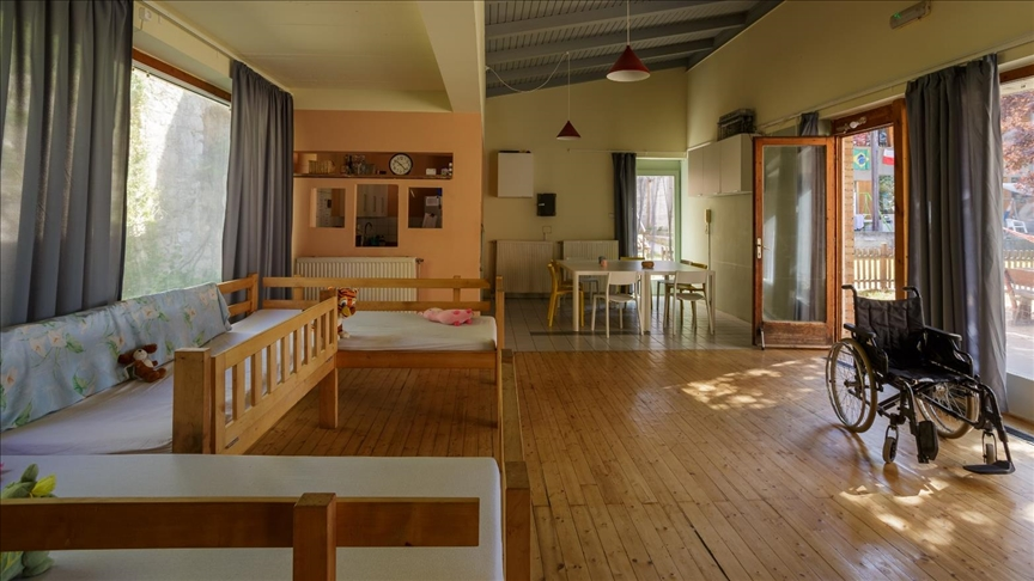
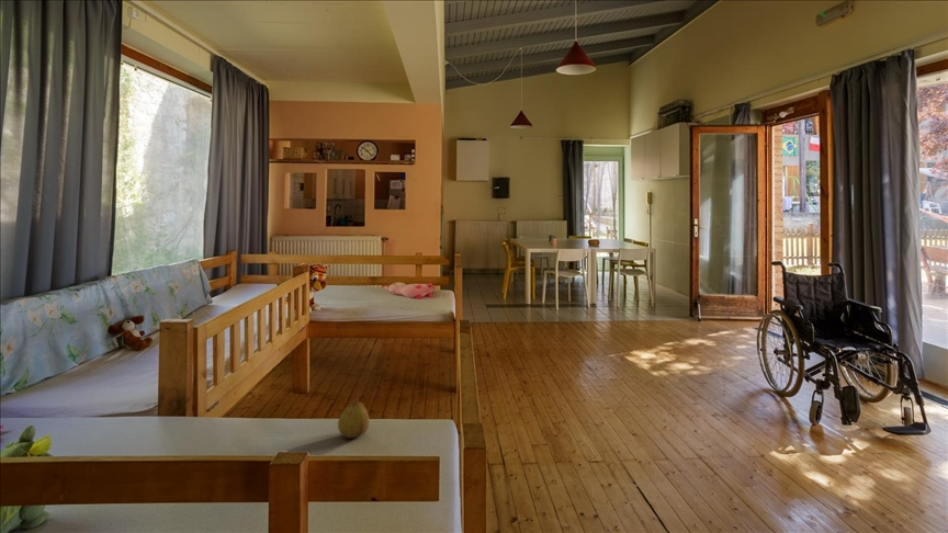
+ fruit [337,394,371,439]
